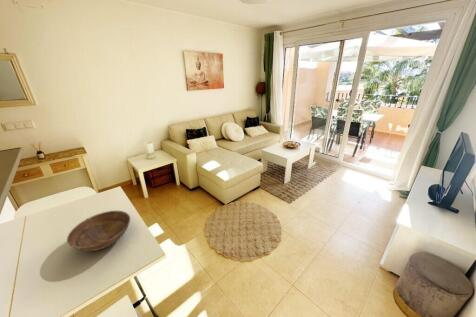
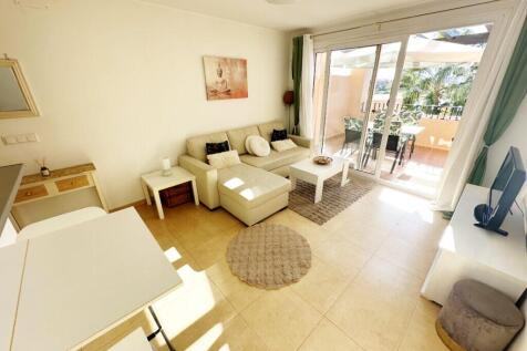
- bowl [66,210,131,252]
